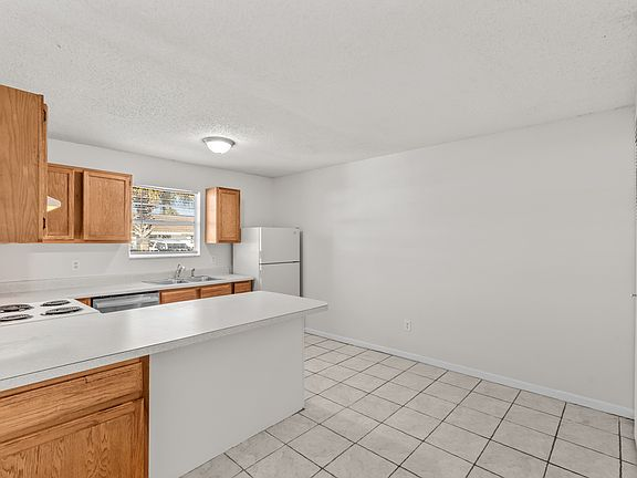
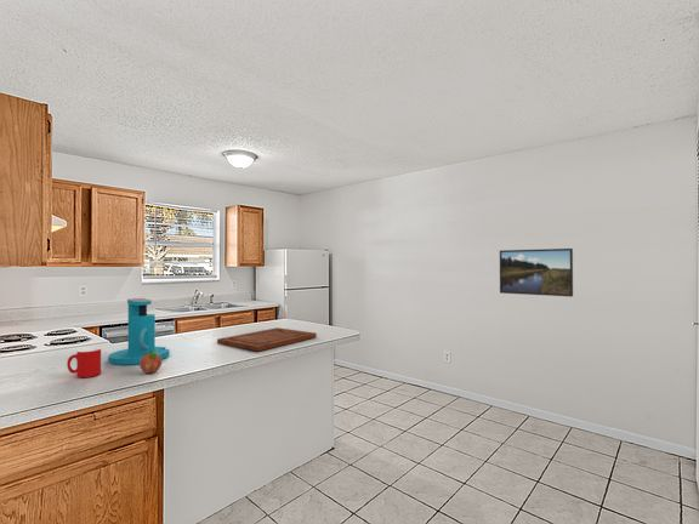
+ cup [66,347,102,378]
+ coffee maker [107,297,171,366]
+ cutting board [216,326,318,353]
+ fruit [138,349,163,374]
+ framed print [499,247,574,298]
